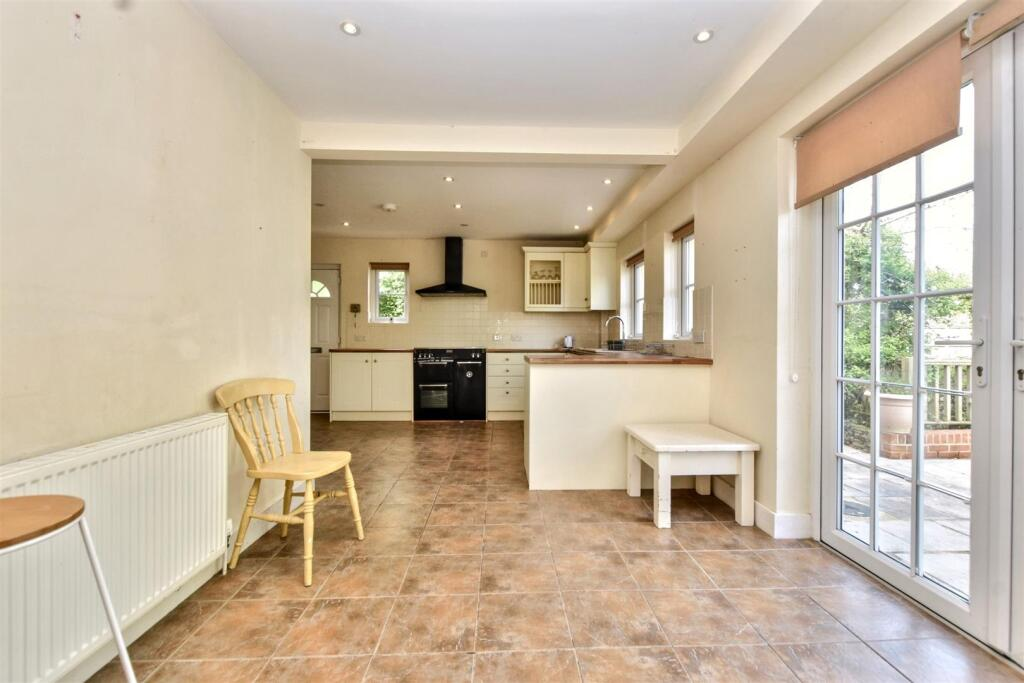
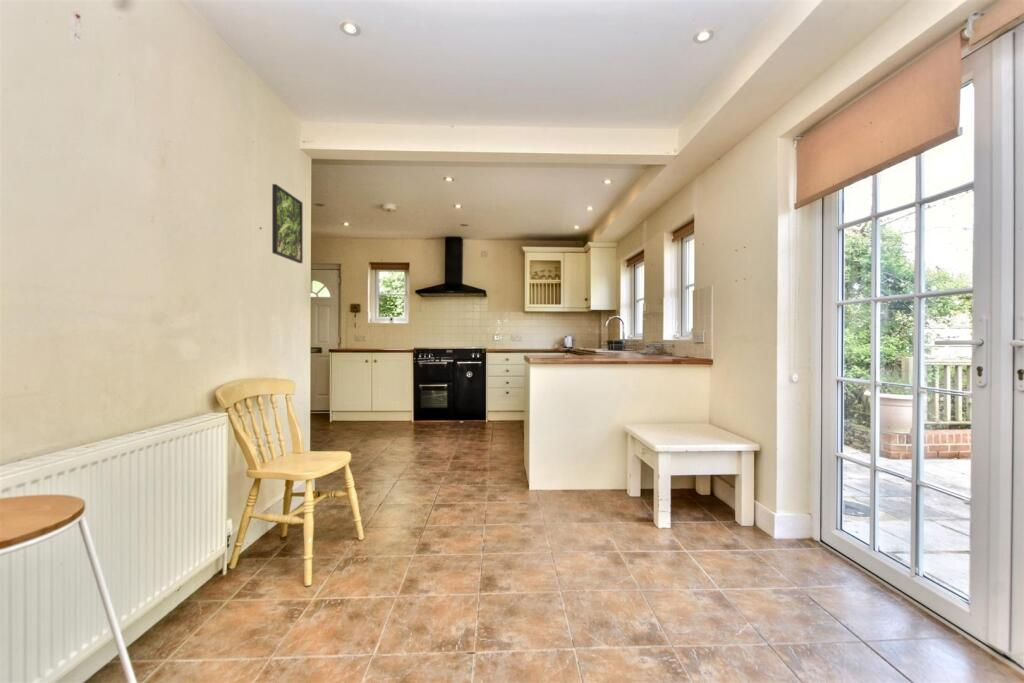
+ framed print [271,183,304,264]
